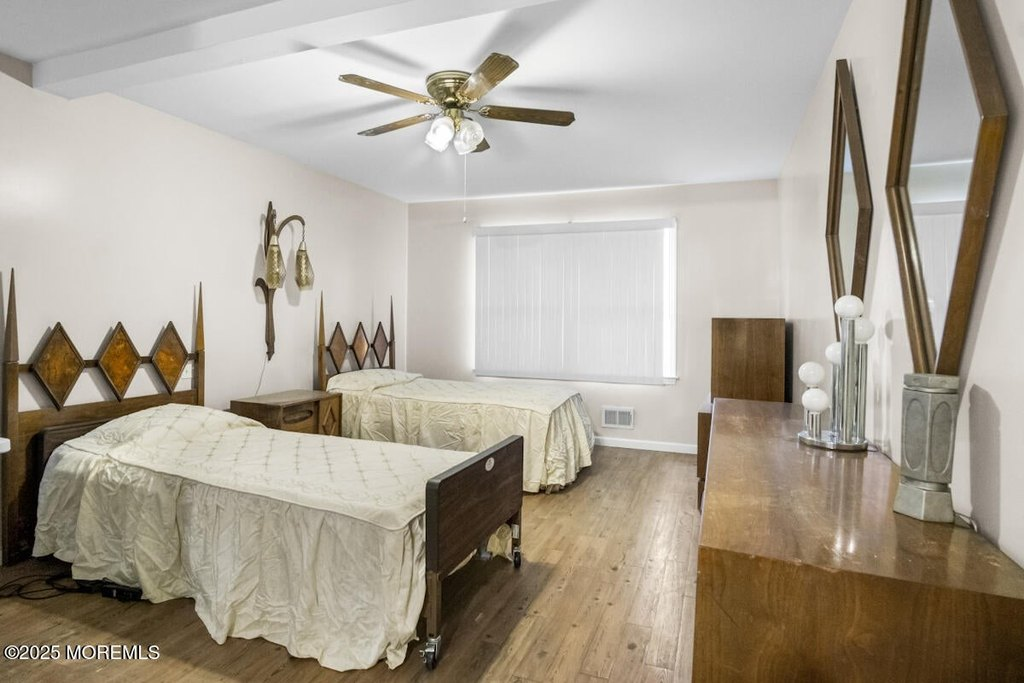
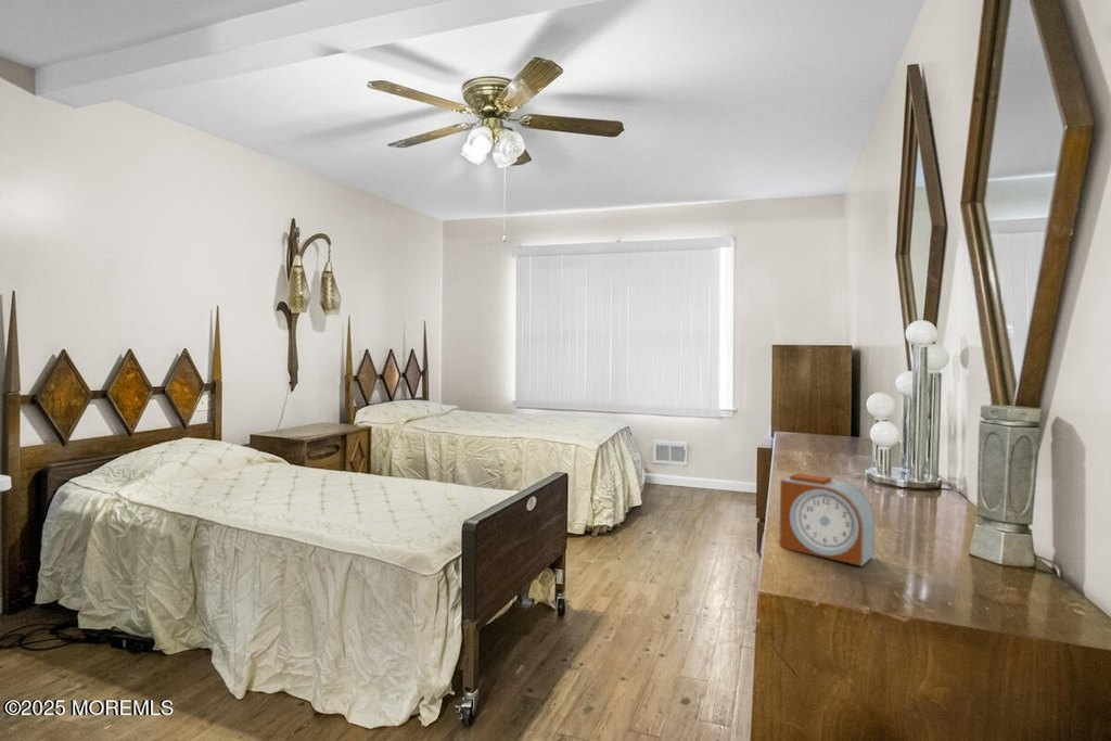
+ alarm clock [779,472,876,567]
